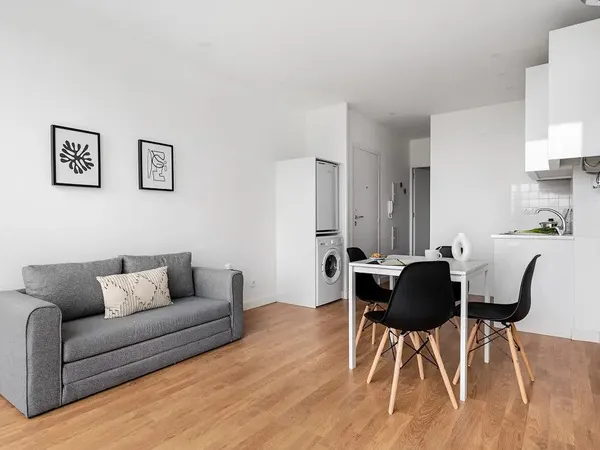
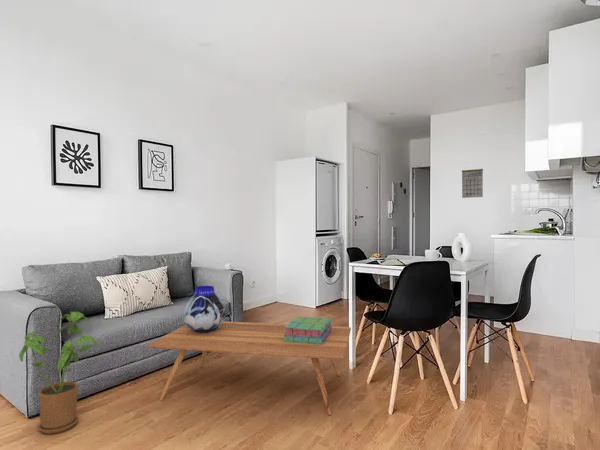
+ house plant [18,311,99,435]
+ vase [182,285,226,333]
+ coffee table [145,320,352,416]
+ calendar [461,165,484,199]
+ stack of books [283,315,332,344]
